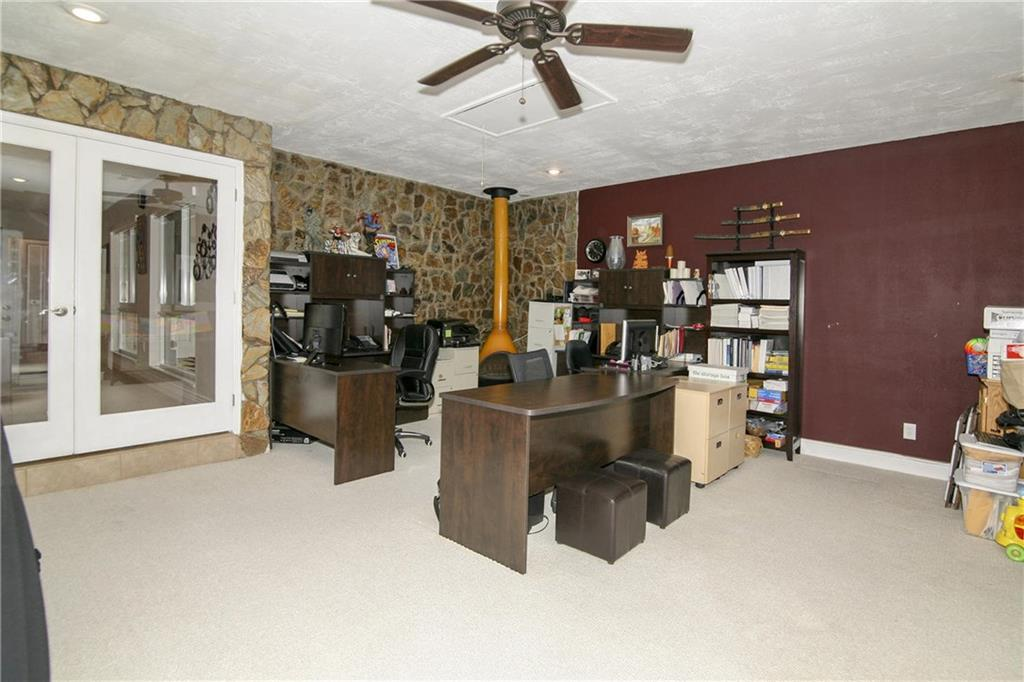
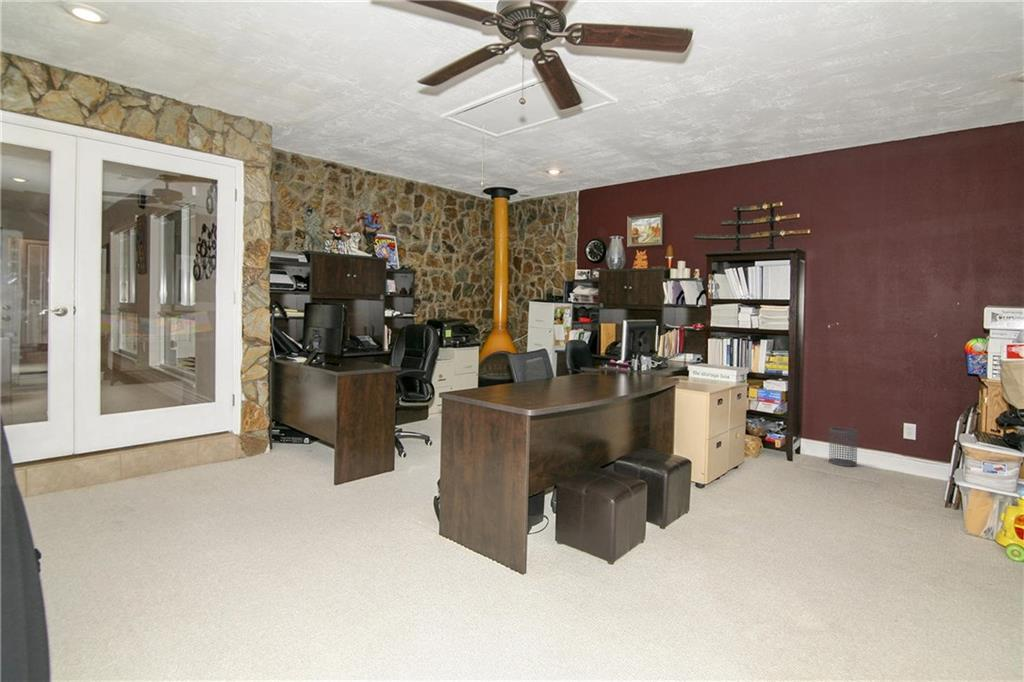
+ wastebasket [828,426,859,467]
